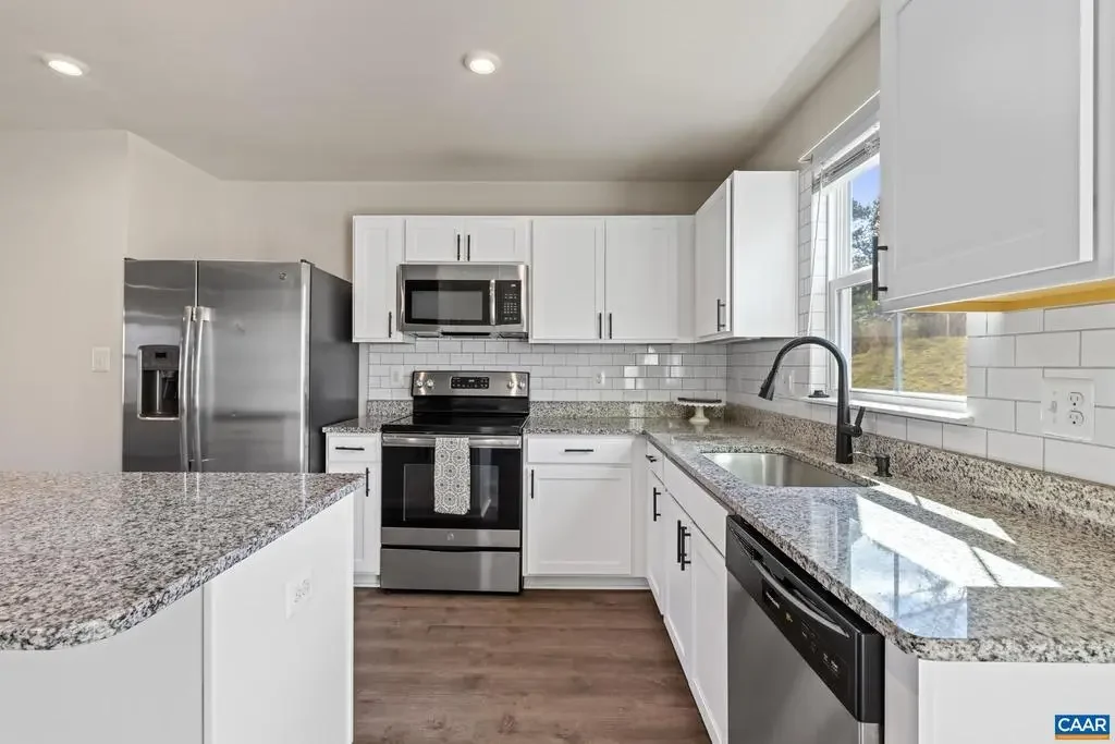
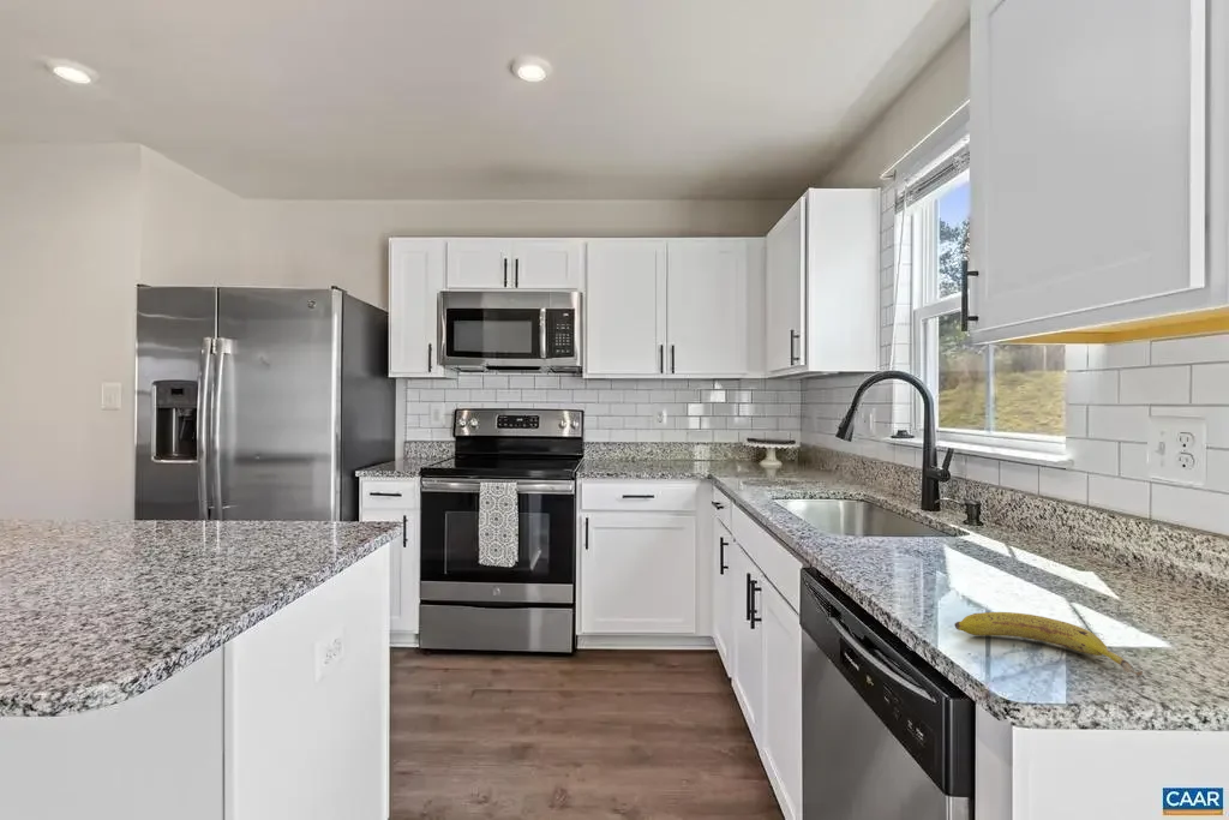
+ fruit [953,611,1144,677]
